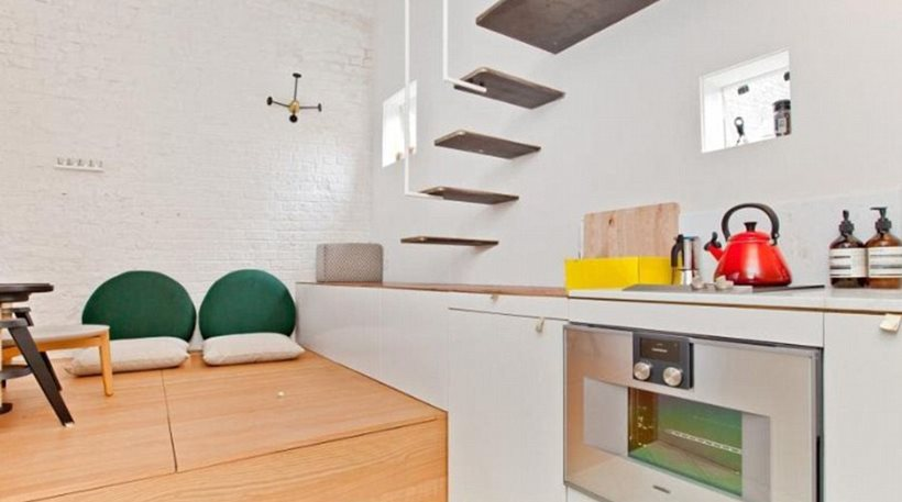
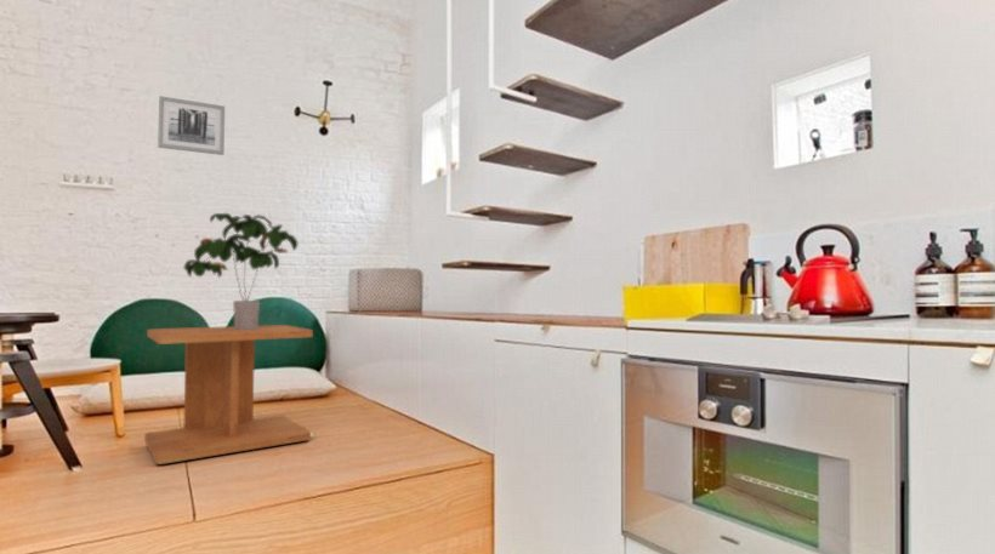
+ wall art [157,95,226,156]
+ side table [143,324,314,466]
+ potted plant [182,212,298,330]
